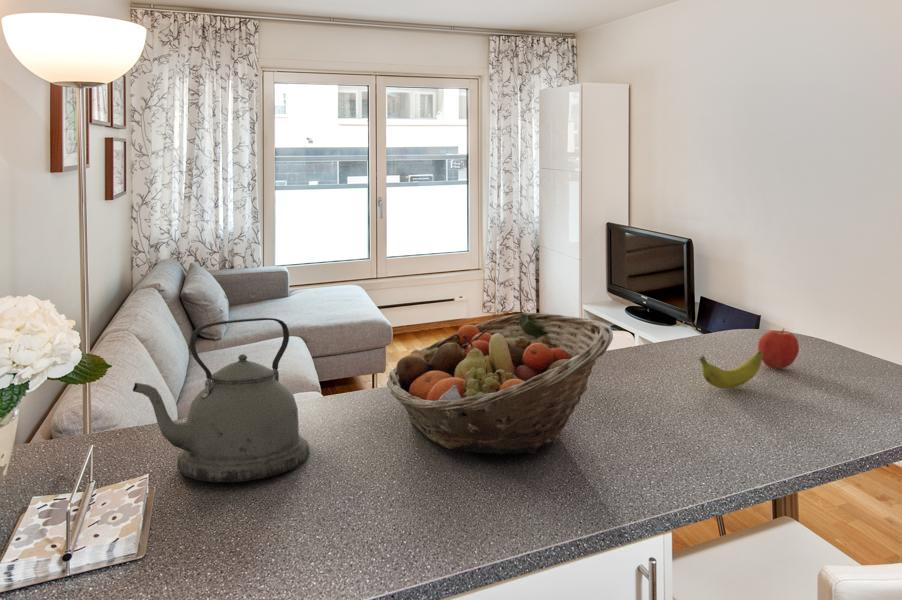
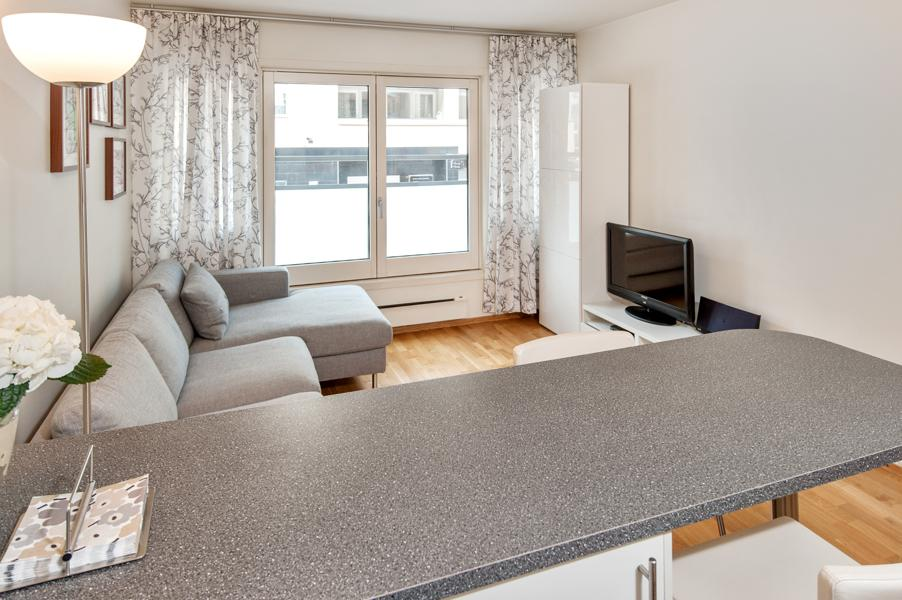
- fruit basket [386,312,614,455]
- apple [757,328,800,369]
- kettle [132,317,310,483]
- banana [698,351,762,389]
